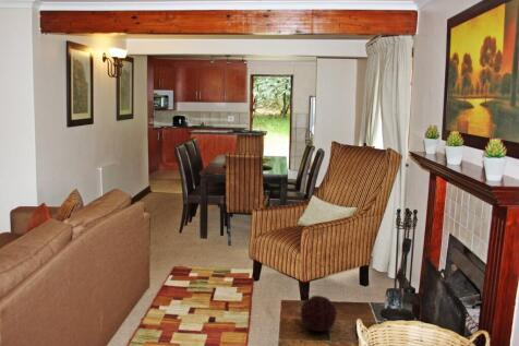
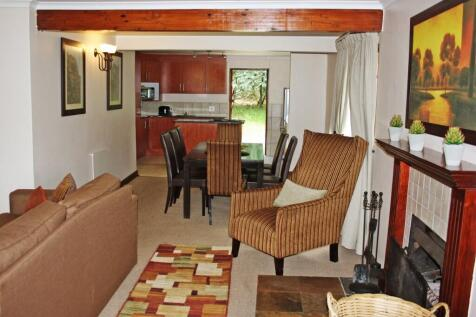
- decorative orb [300,295,338,333]
